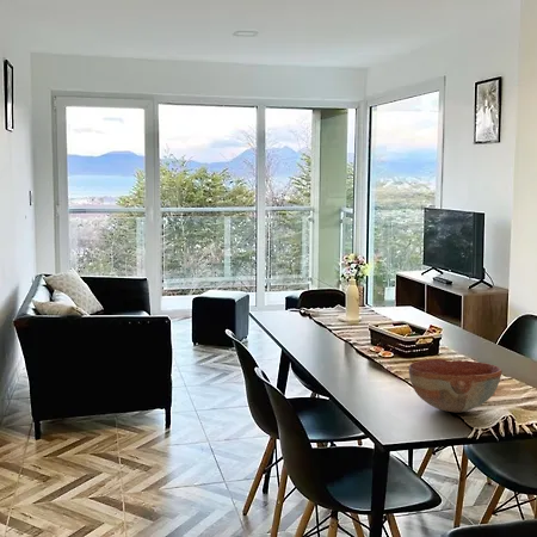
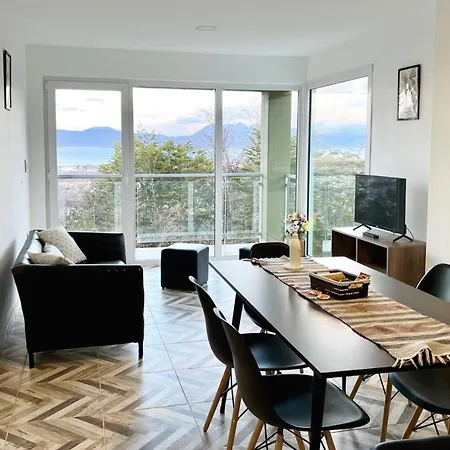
- bowl [408,358,502,413]
